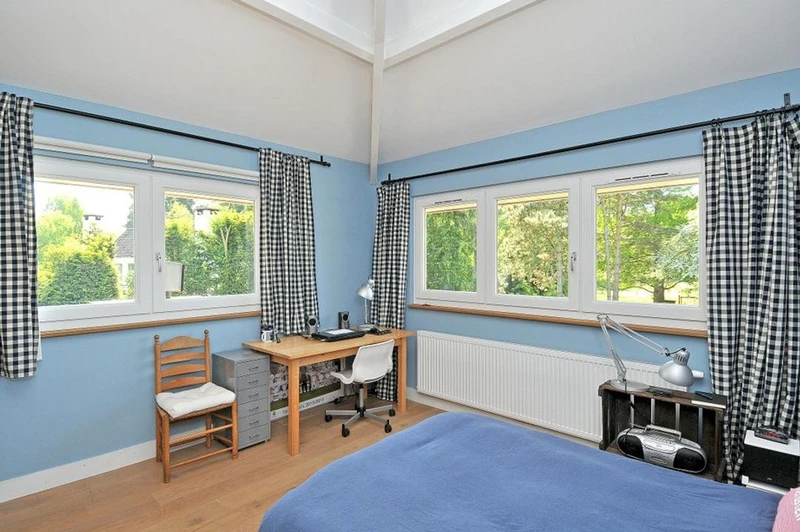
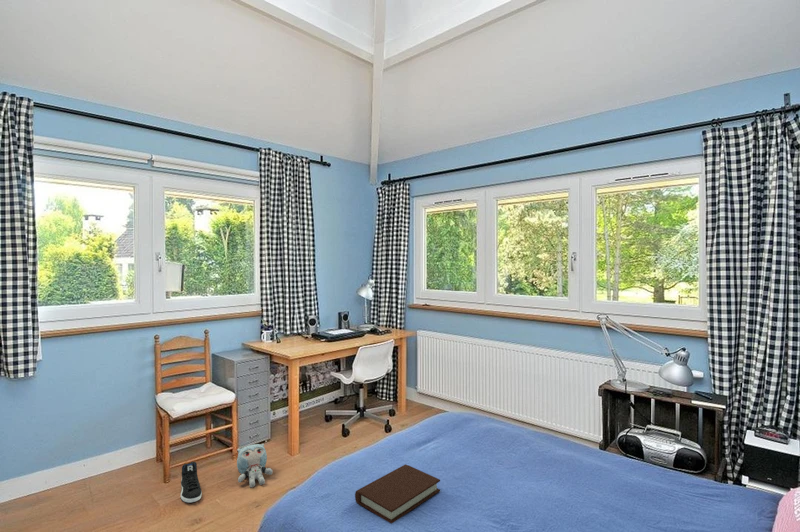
+ book [354,463,441,525]
+ sneaker [180,461,203,504]
+ plush toy [236,443,274,488]
